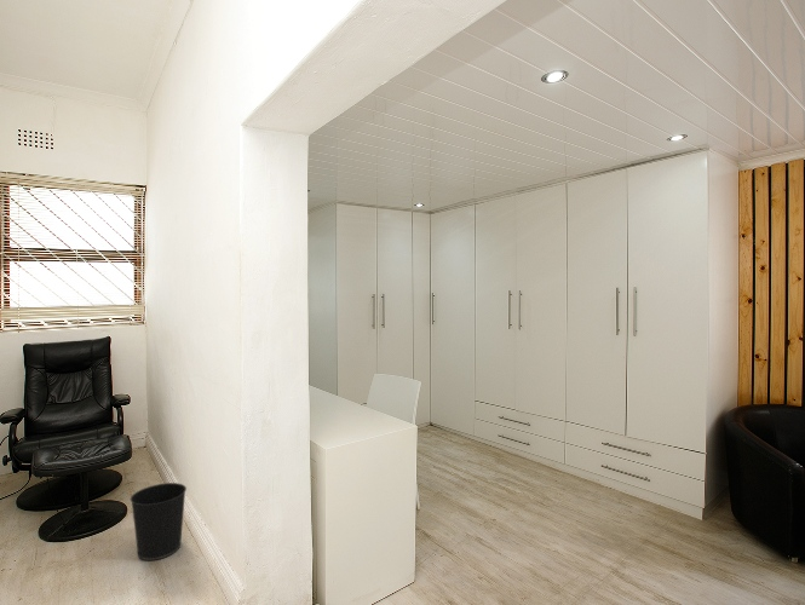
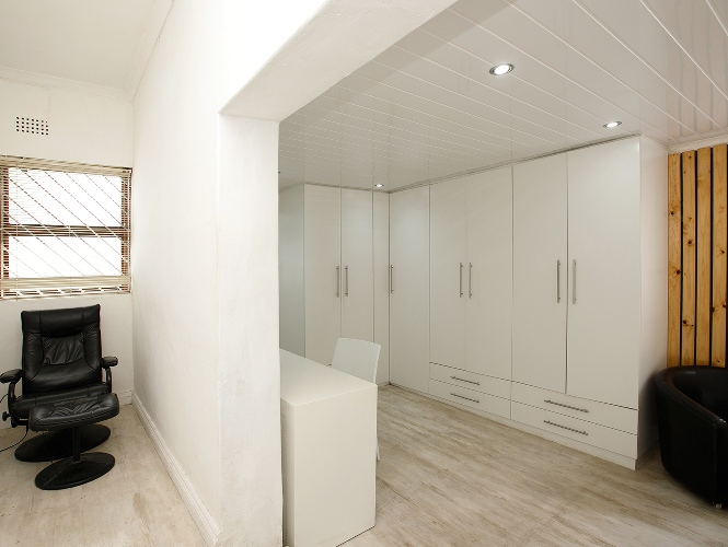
- wastebasket [130,482,188,561]
